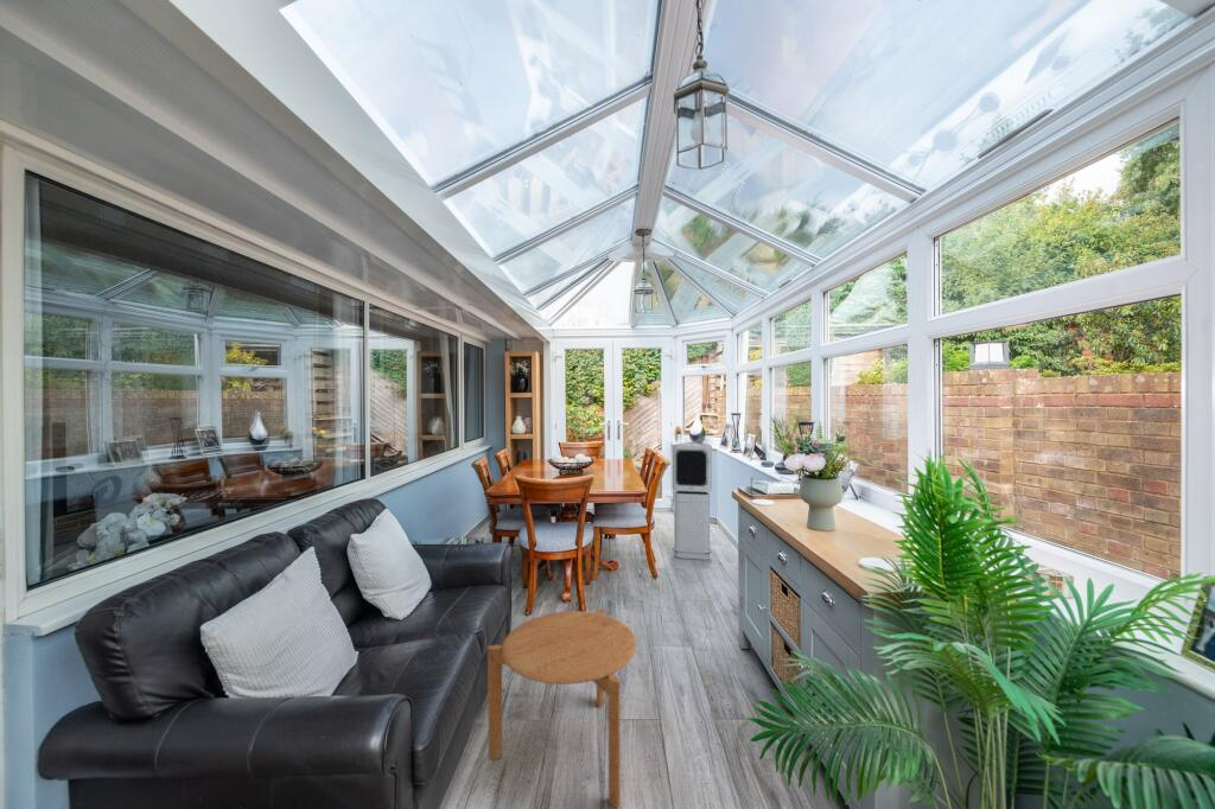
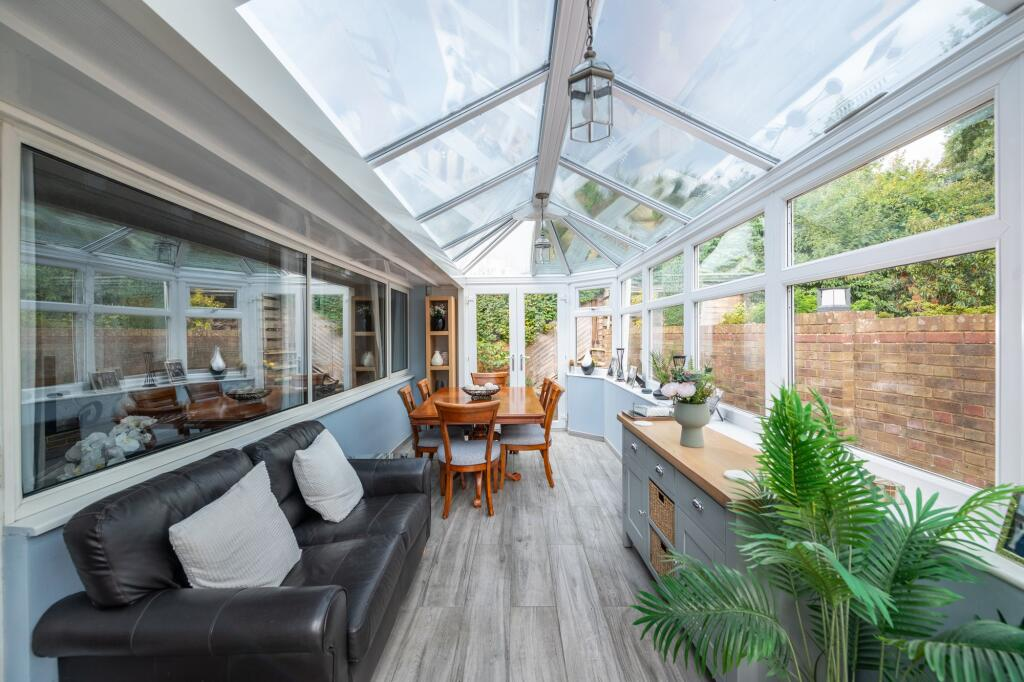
- side table [486,607,637,809]
- air purifier [672,441,713,561]
